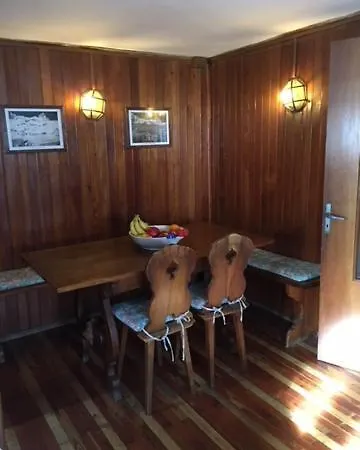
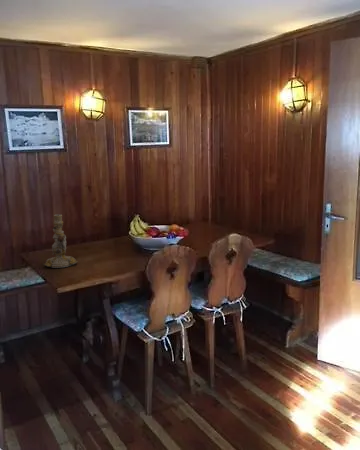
+ candlestick [42,213,79,269]
